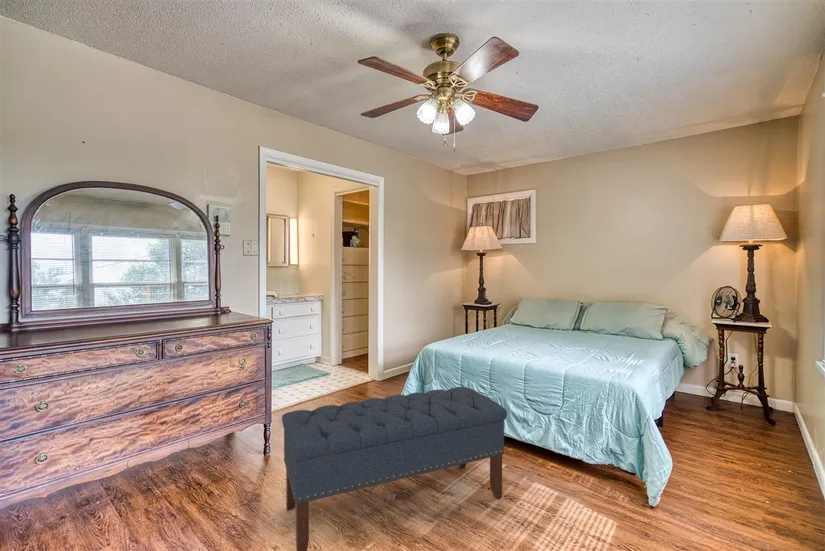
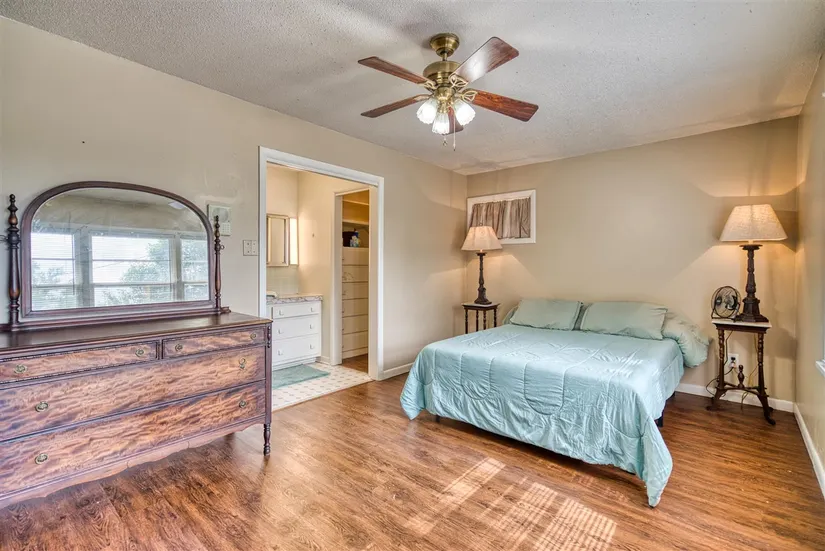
- bench [281,386,508,551]
